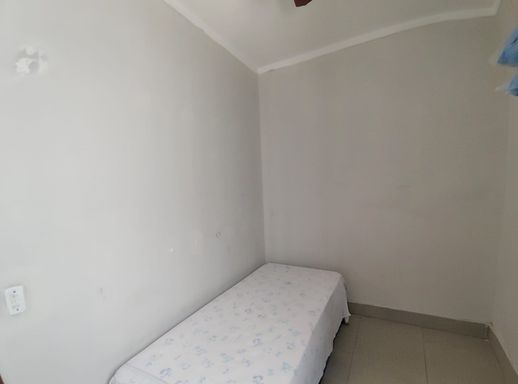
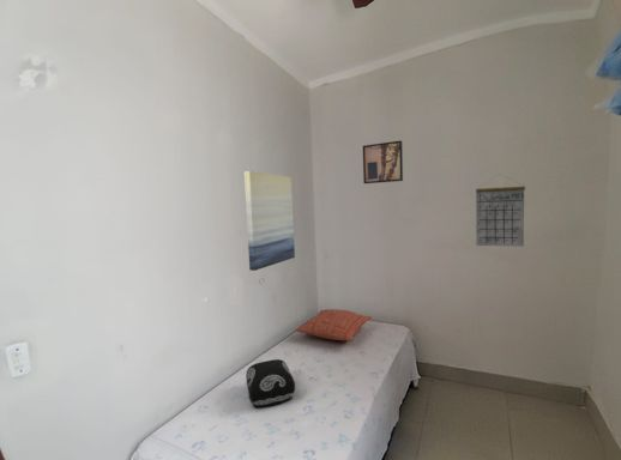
+ wall art [362,139,404,184]
+ cushion [245,358,296,408]
+ calendar [475,172,526,248]
+ pillow [295,308,373,343]
+ wall art [243,170,296,272]
